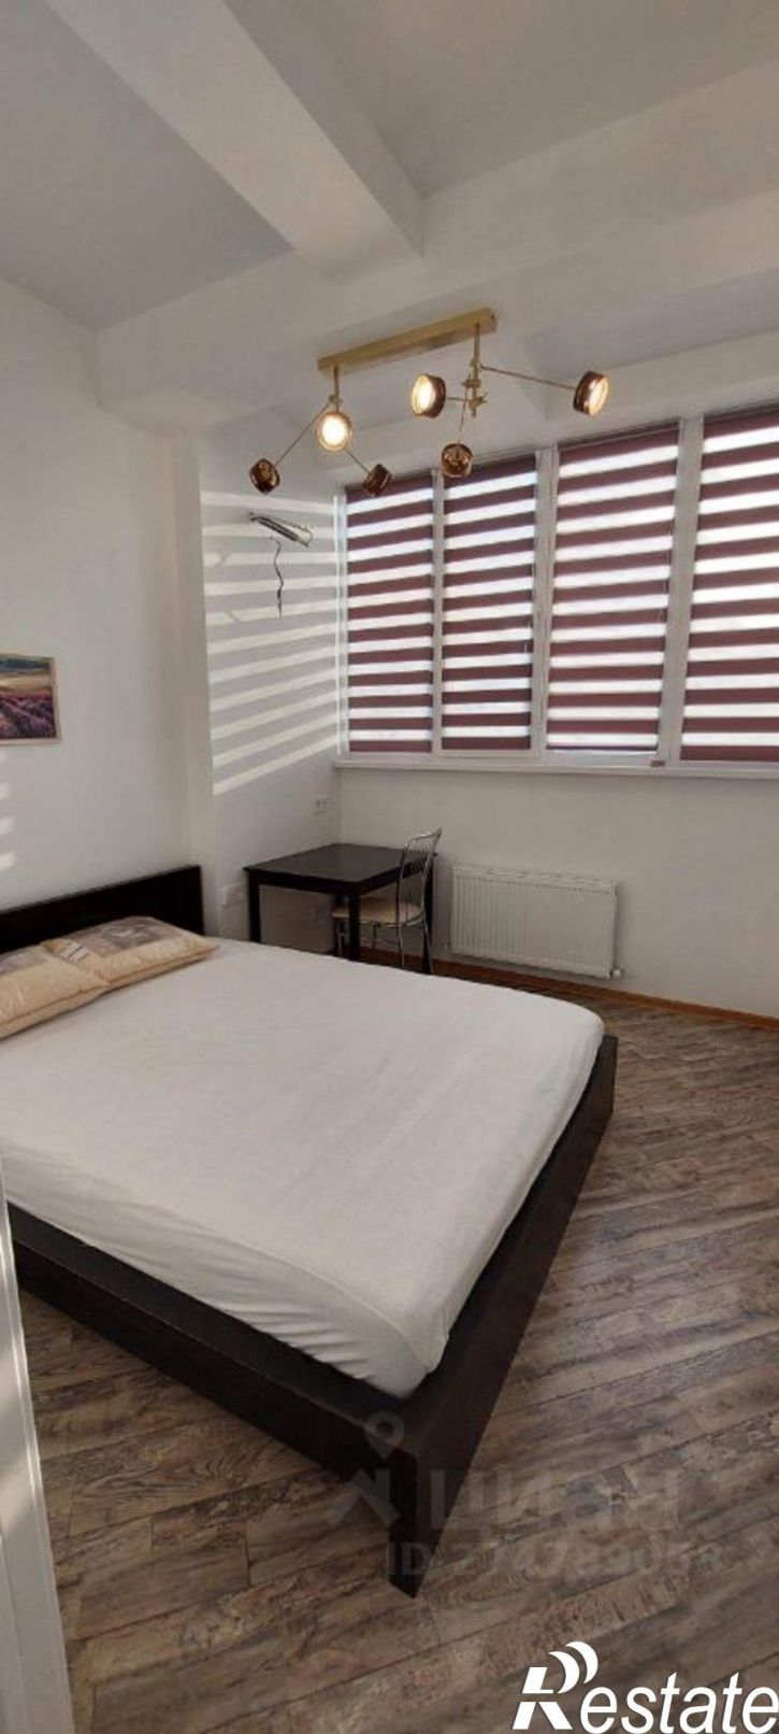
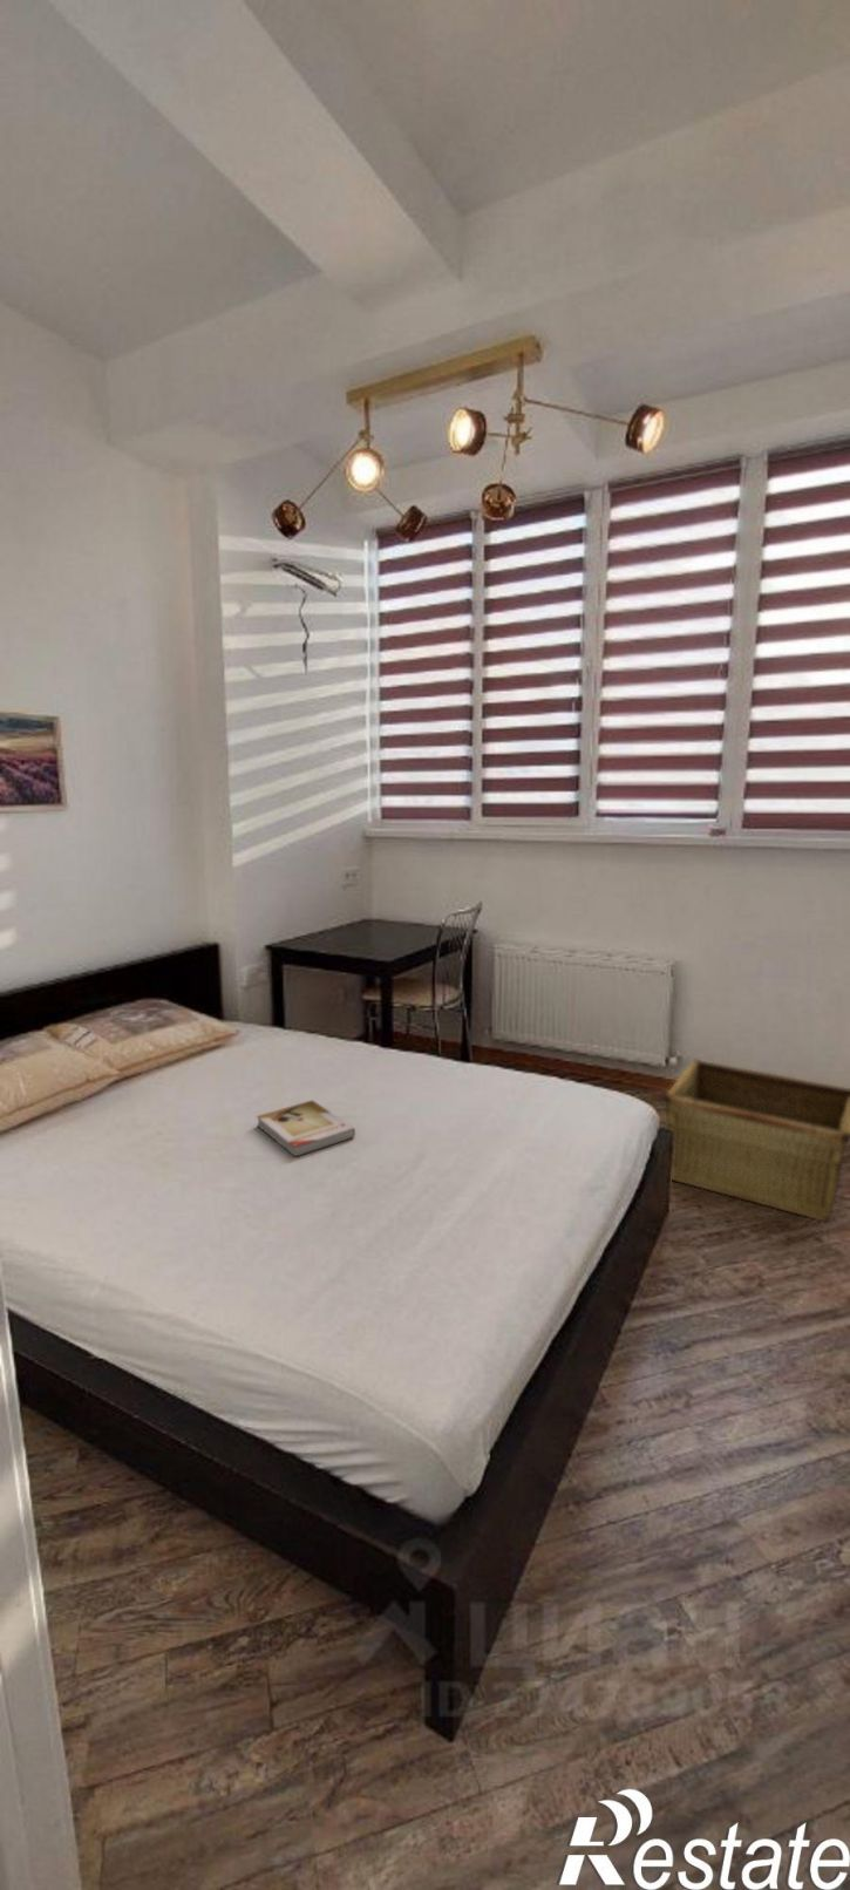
+ book [256,1098,357,1158]
+ hamper [663,1057,850,1225]
